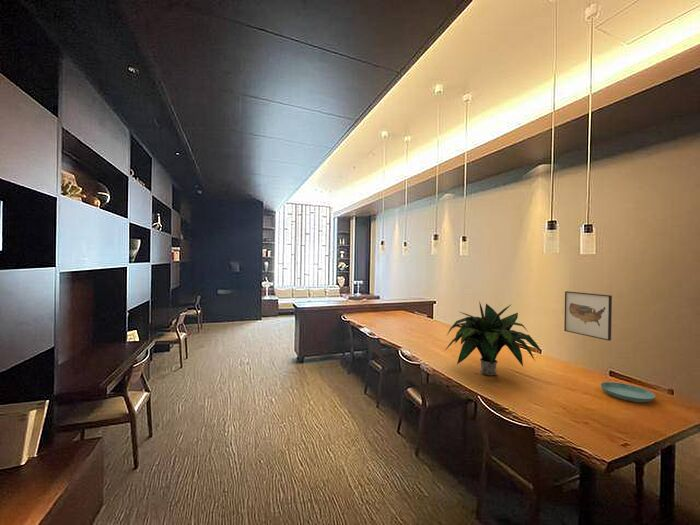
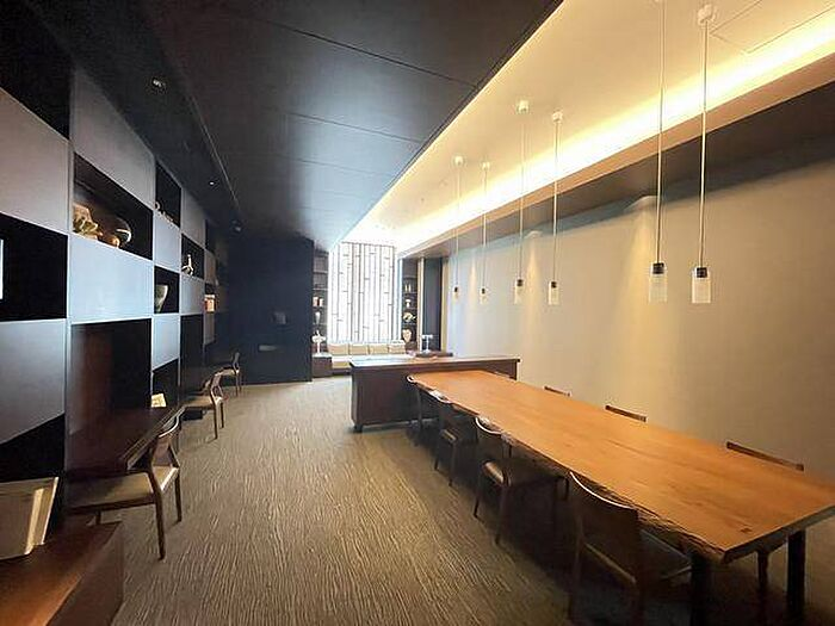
- saucer [600,381,656,403]
- potted plant [444,300,543,376]
- wall art [563,290,613,341]
